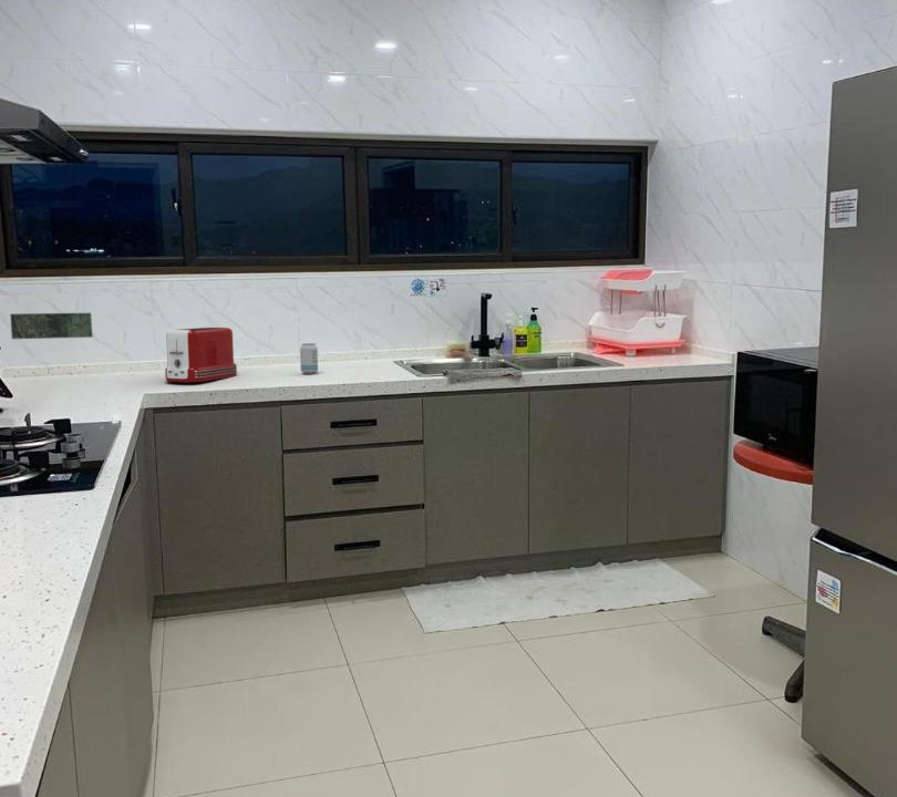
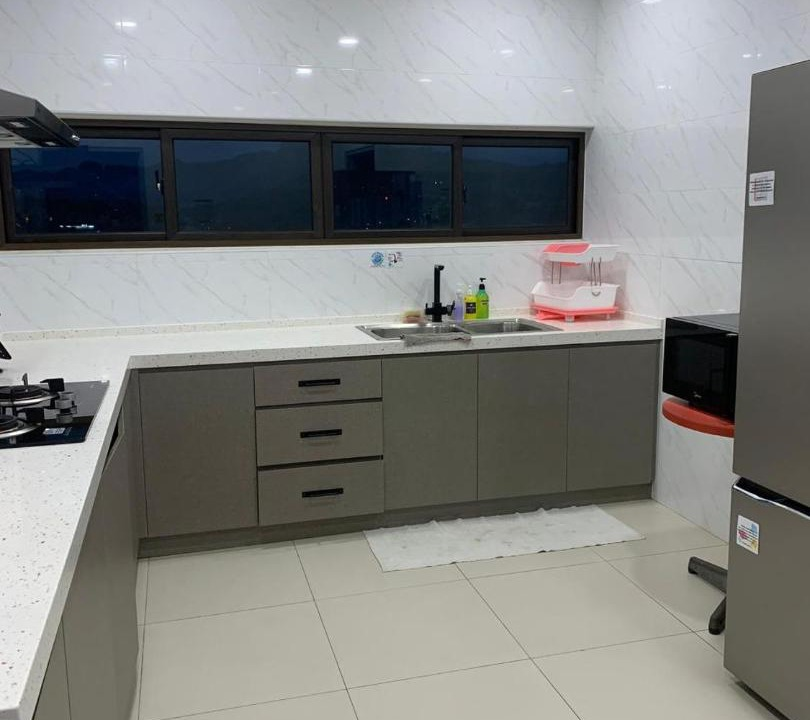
- toaster [164,327,238,383]
- beverage can [299,342,319,375]
- decorative tile [9,312,93,340]
